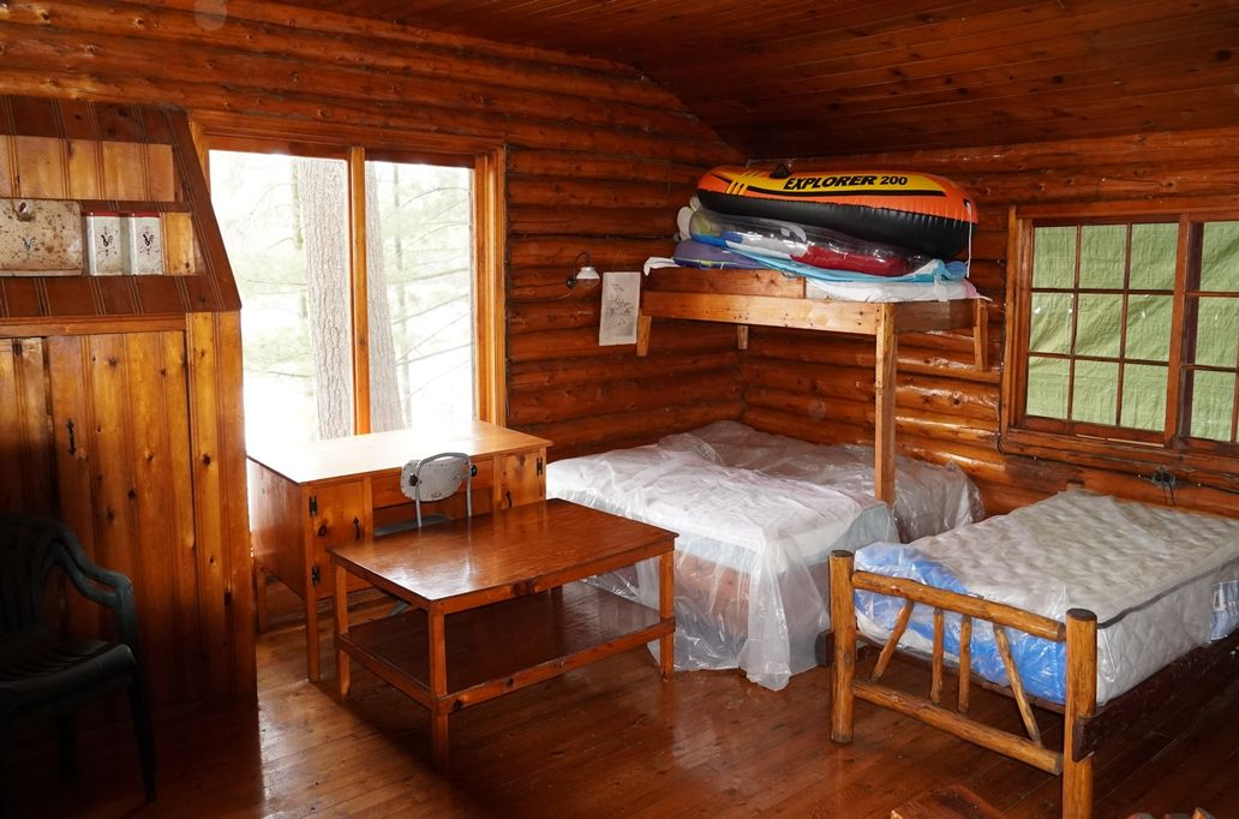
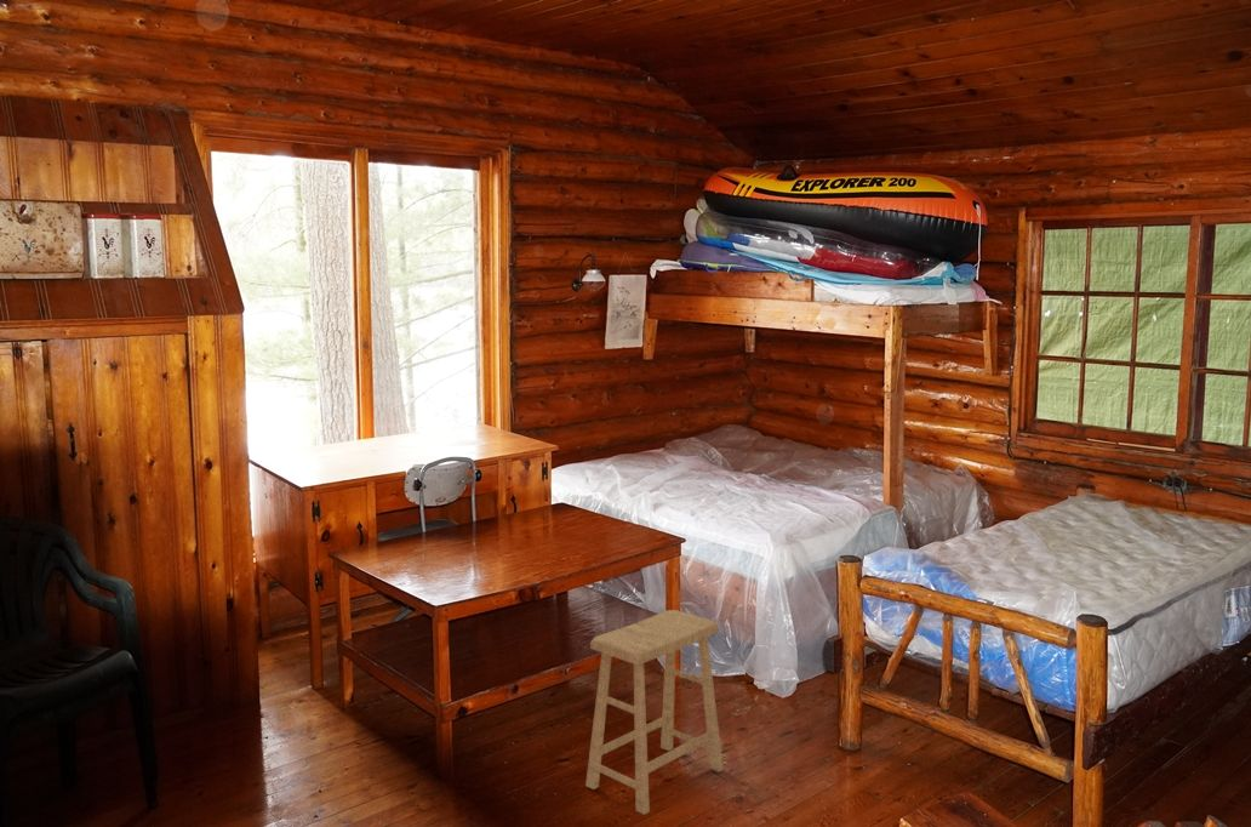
+ stool [584,609,725,816]
